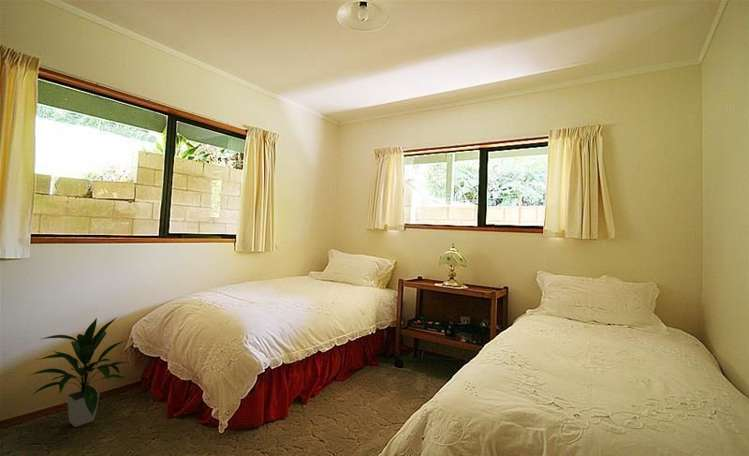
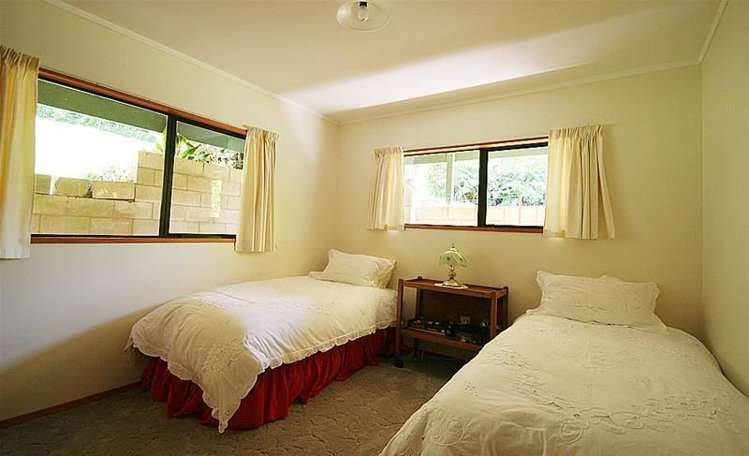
- indoor plant [26,316,129,428]
